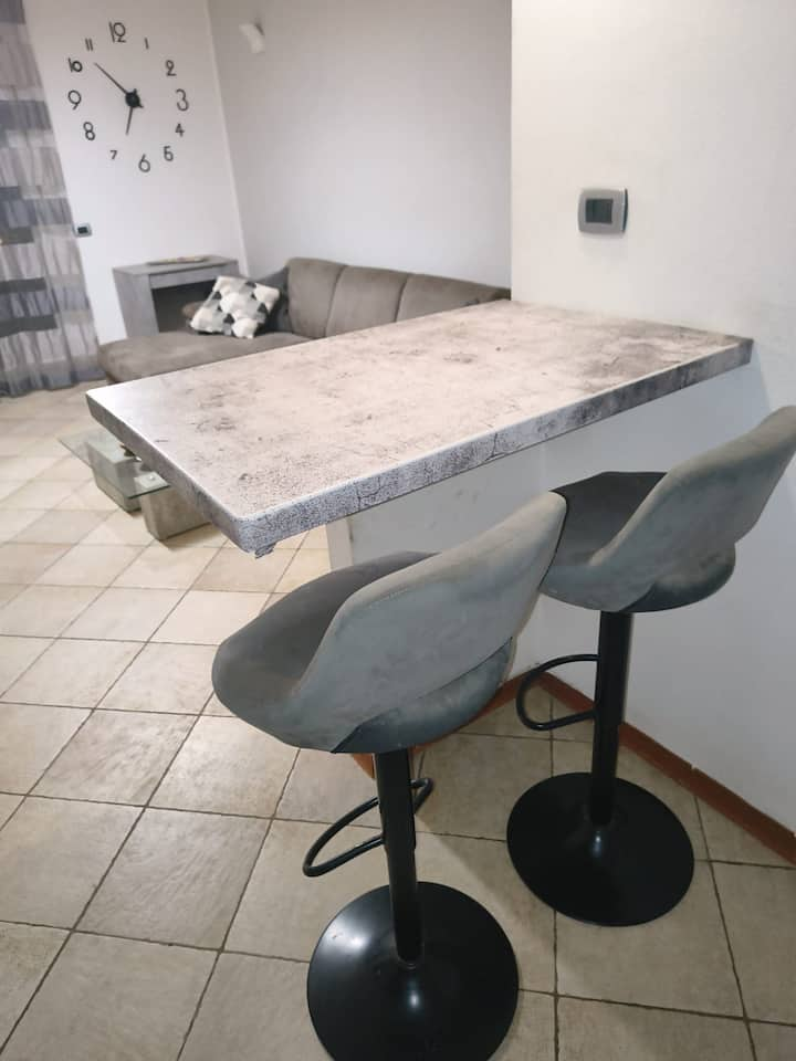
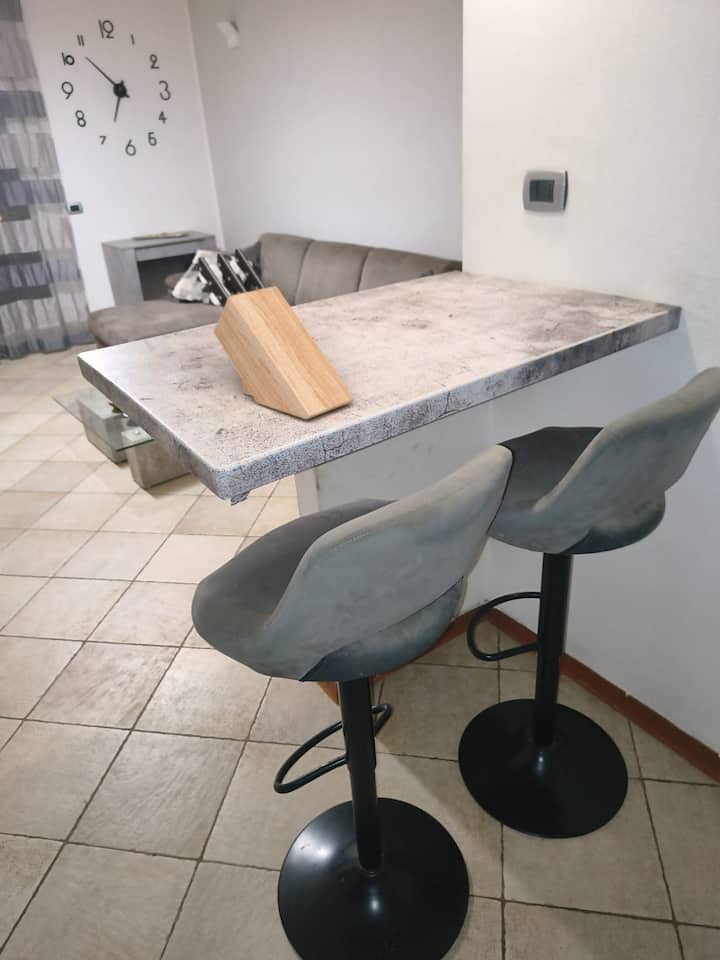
+ knife block [197,247,355,420]
